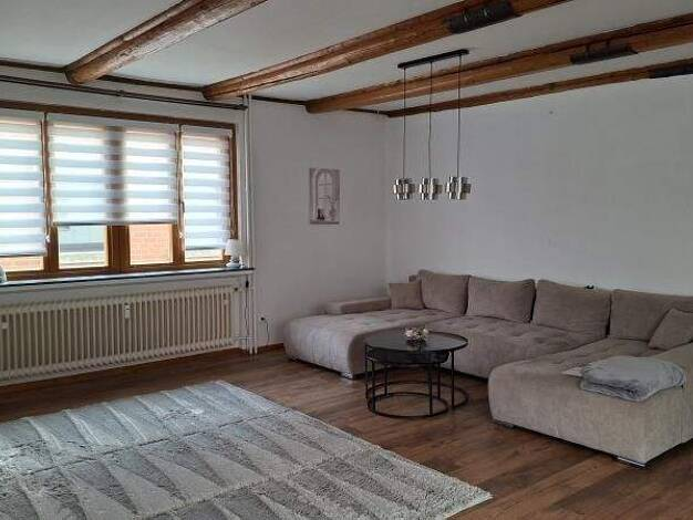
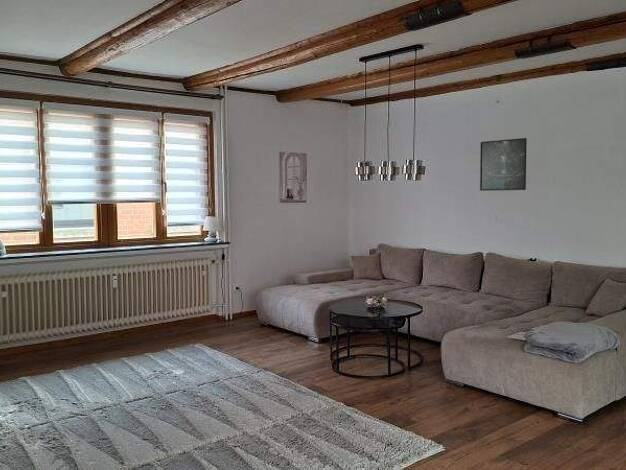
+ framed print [479,137,528,192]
